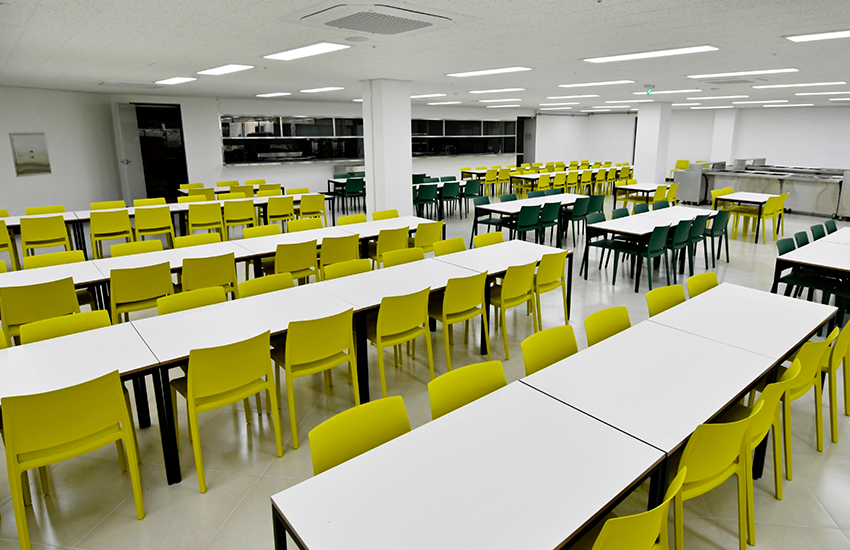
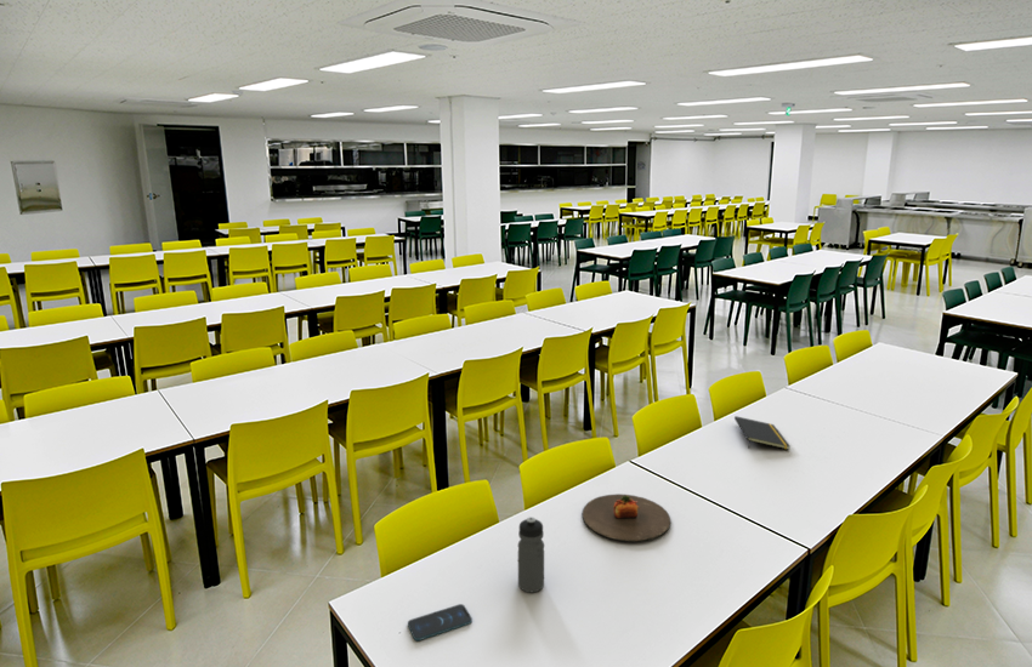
+ smartphone [407,603,474,642]
+ notepad [733,415,792,451]
+ plate [580,492,671,543]
+ water bottle [517,515,545,593]
